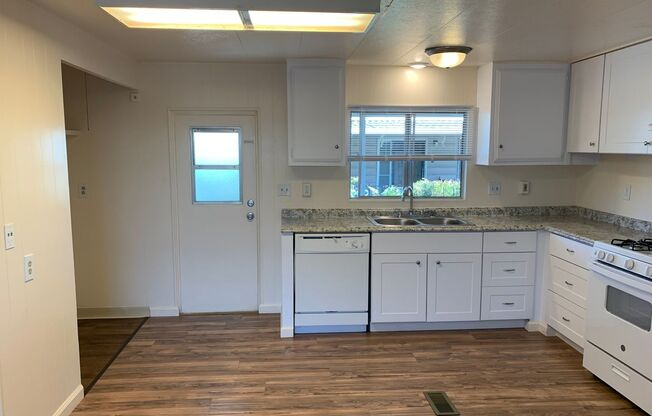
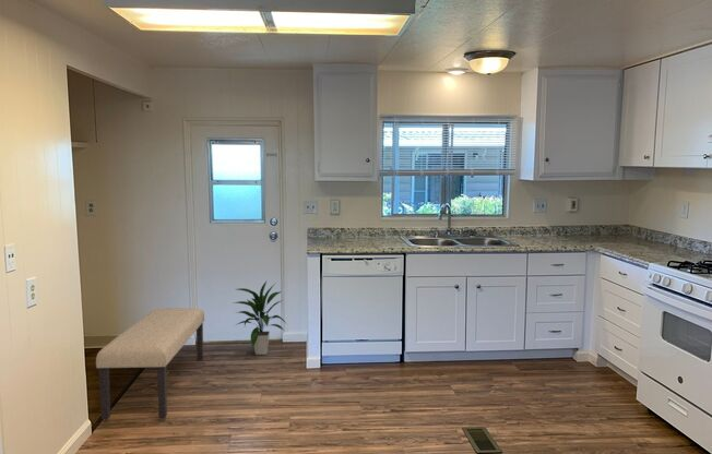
+ indoor plant [230,280,287,356]
+ bench [95,307,205,420]
